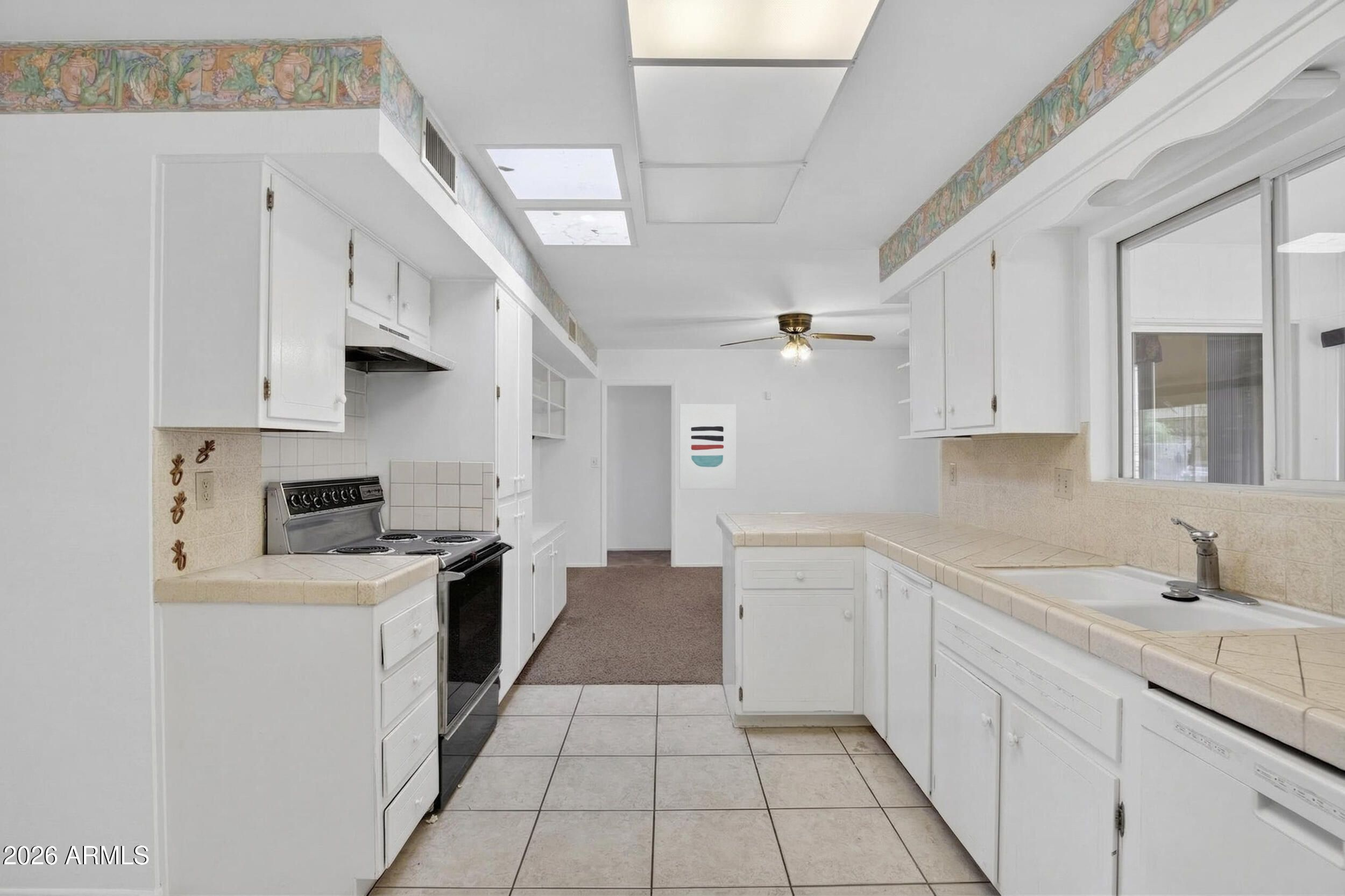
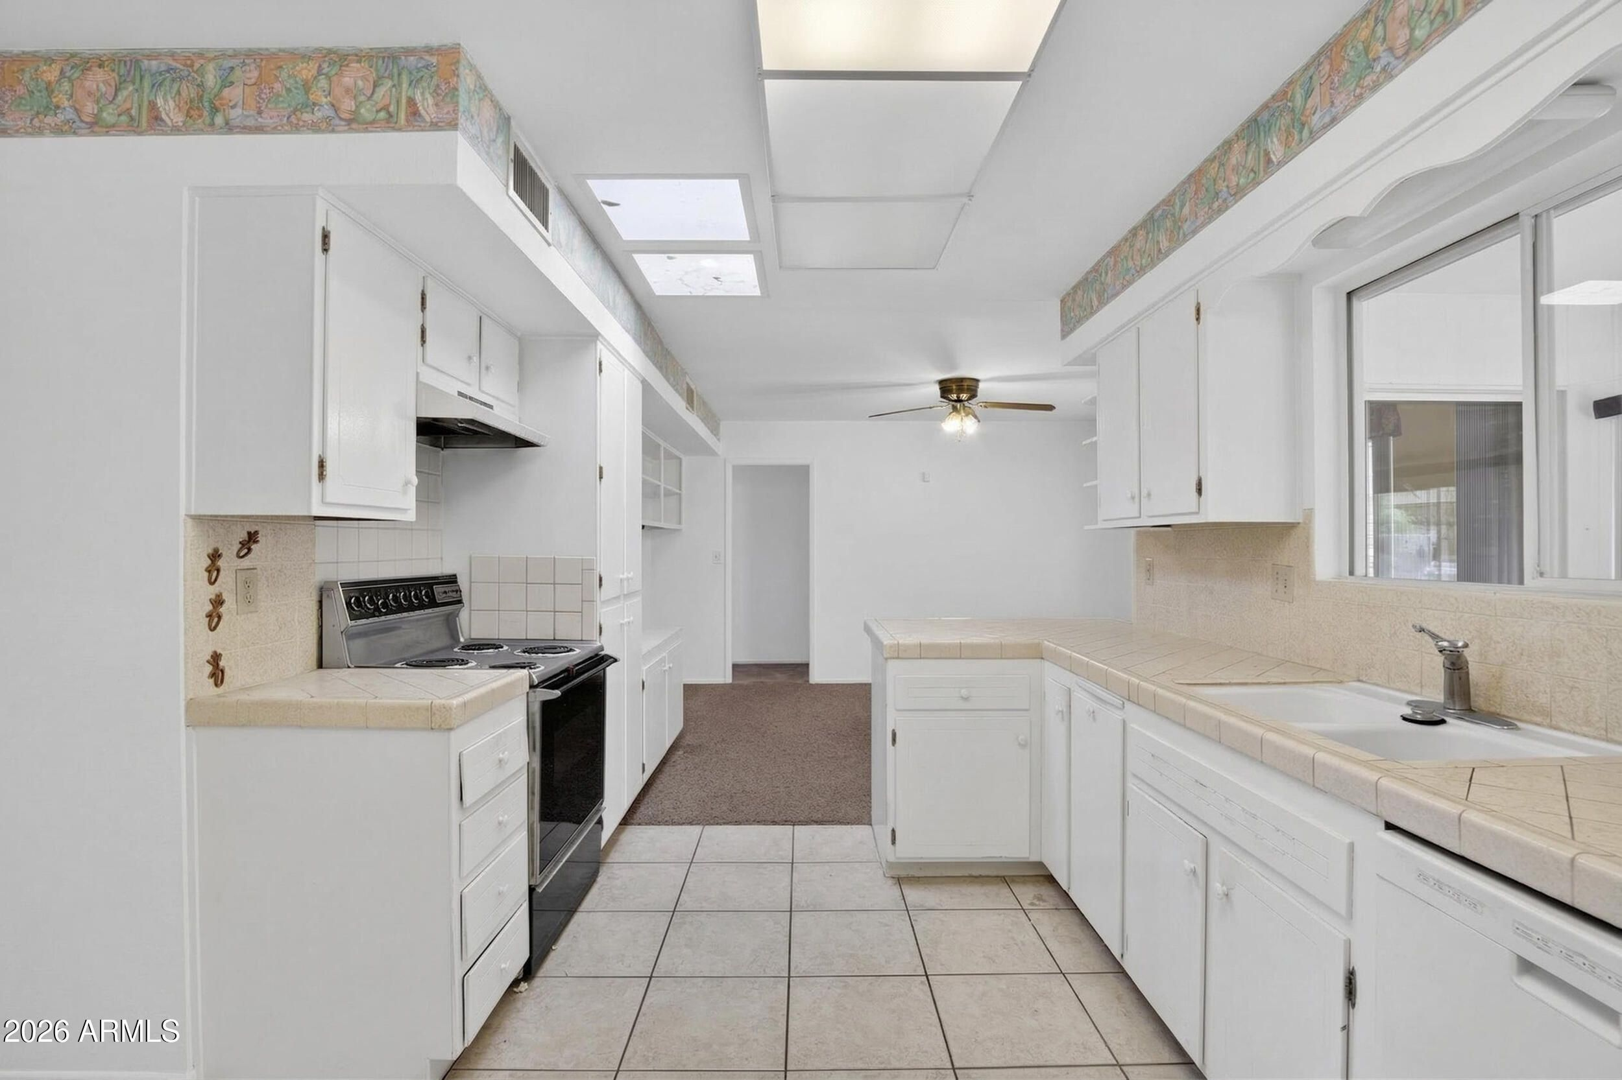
- wall art [679,403,737,490]
